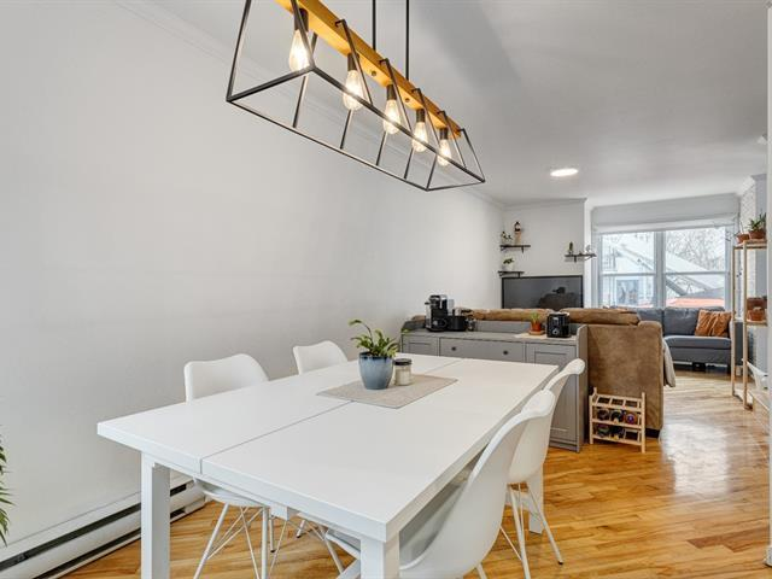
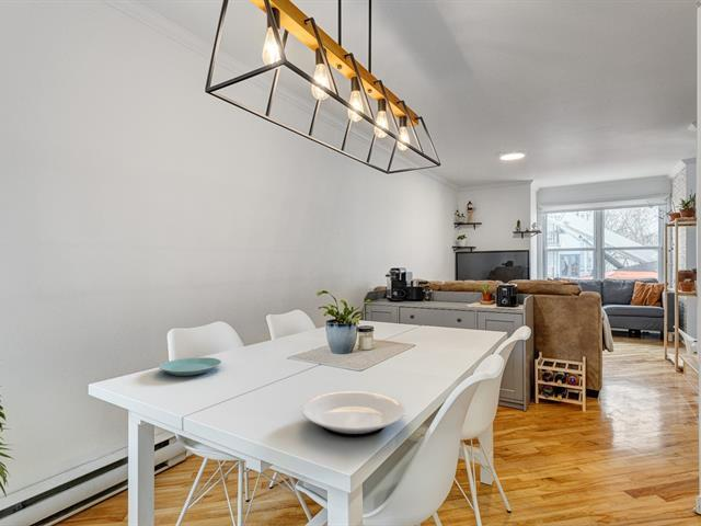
+ plate [300,390,406,438]
+ plate [158,356,222,377]
